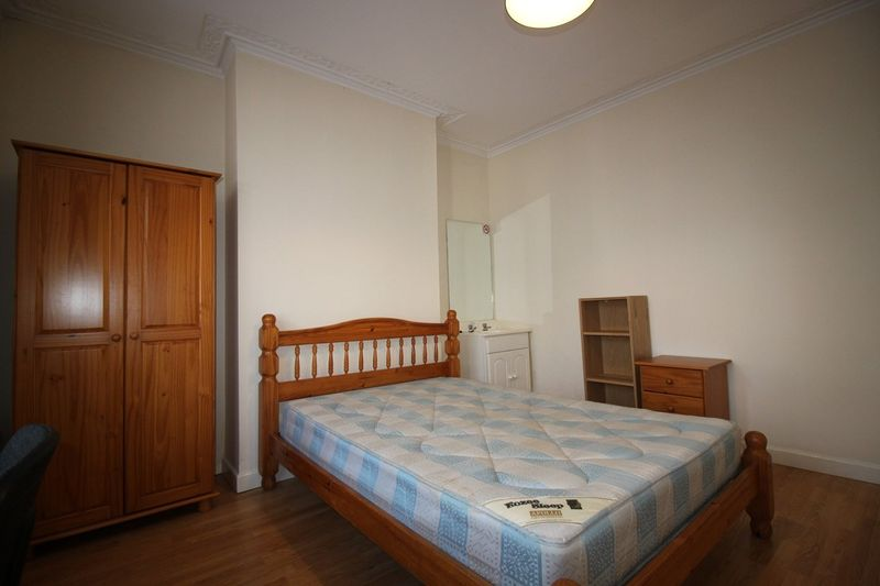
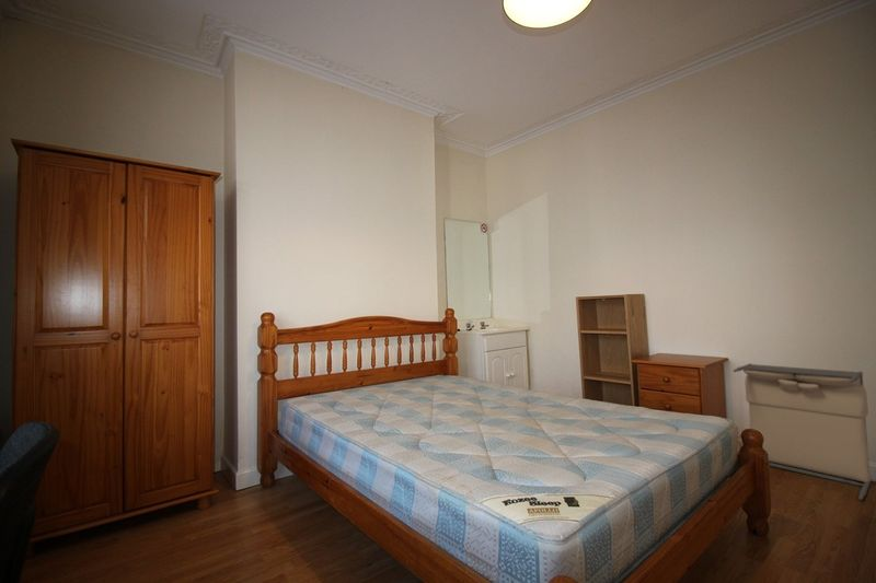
+ laundry hamper [733,362,872,501]
